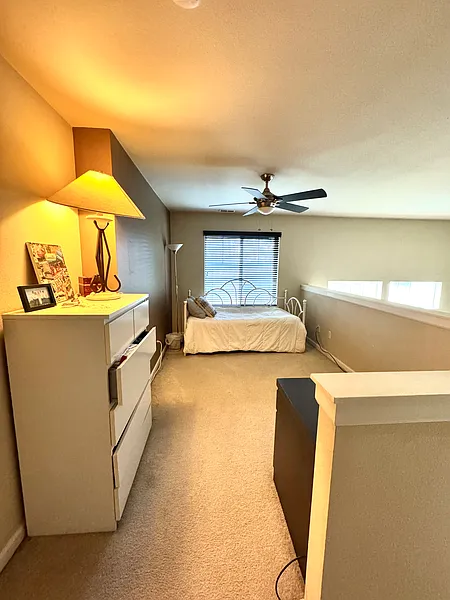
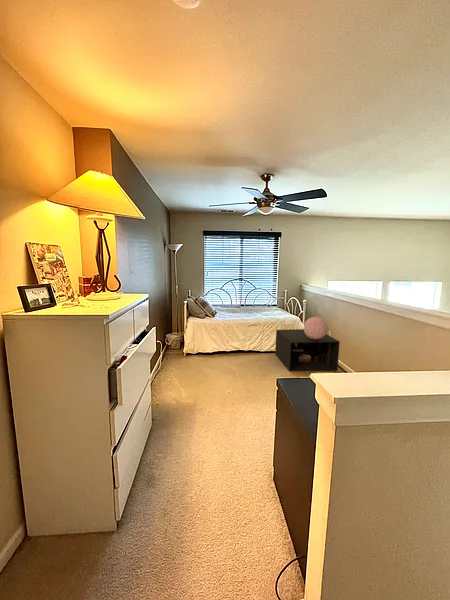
+ decorative sphere [303,316,328,340]
+ nightstand [274,328,341,372]
